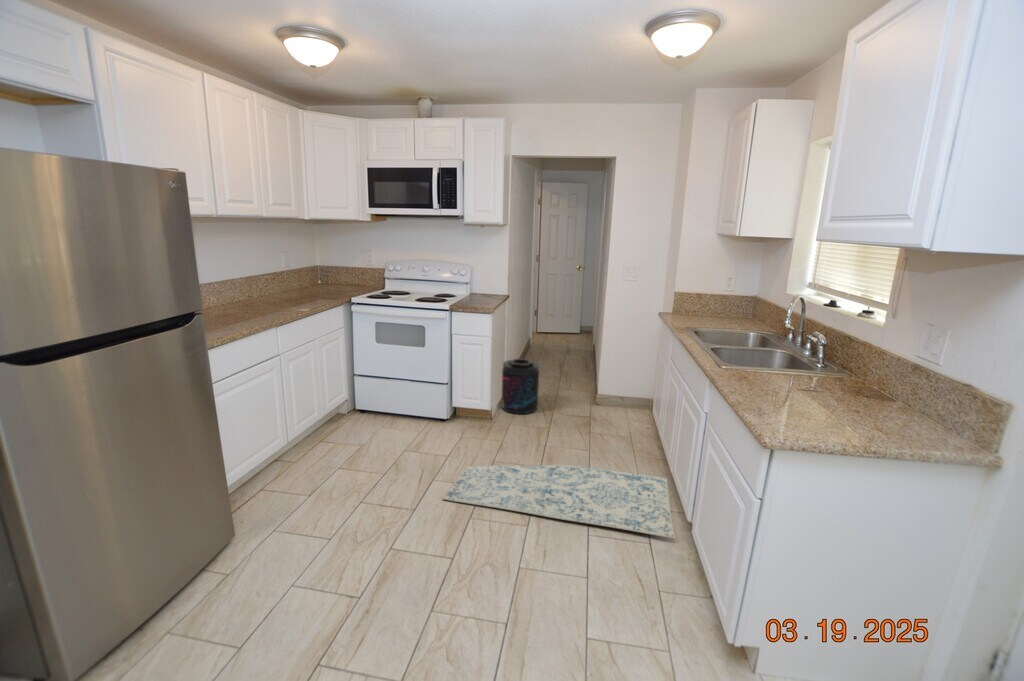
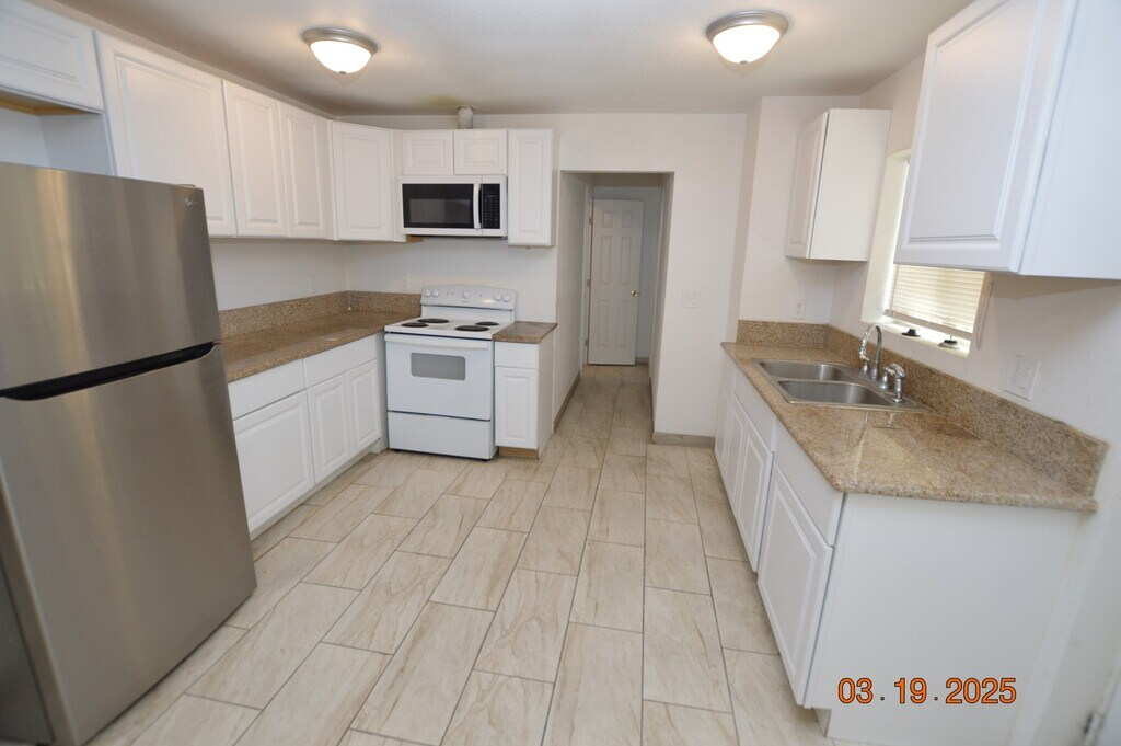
- supplement container [501,358,540,415]
- rug [442,464,676,540]
